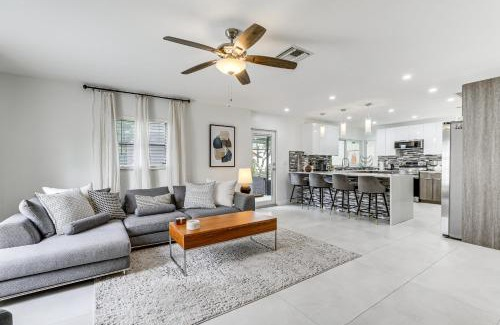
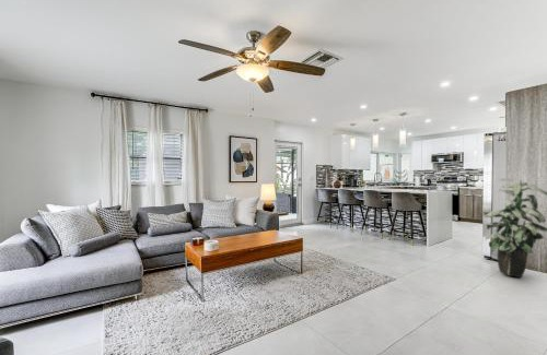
+ indoor plant [480,177,547,279]
